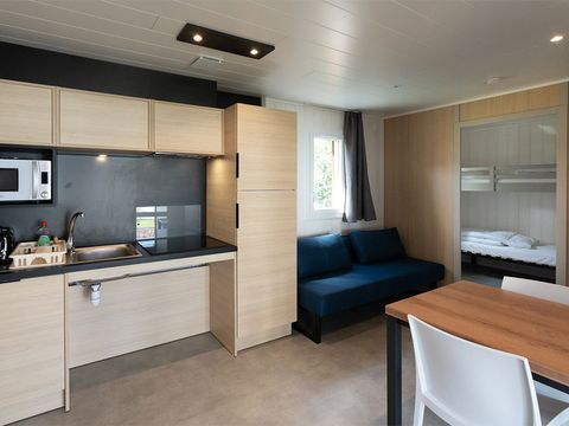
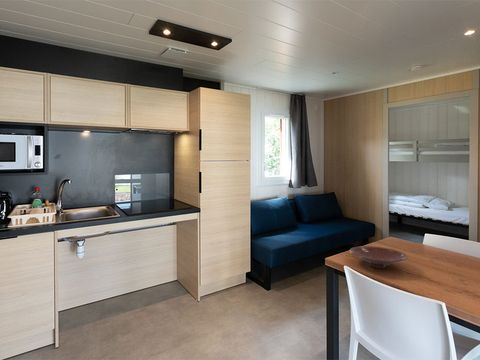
+ bowl [348,245,409,269]
